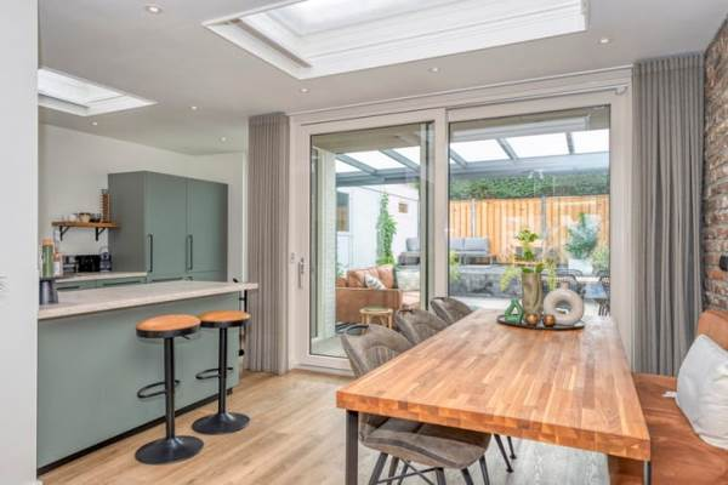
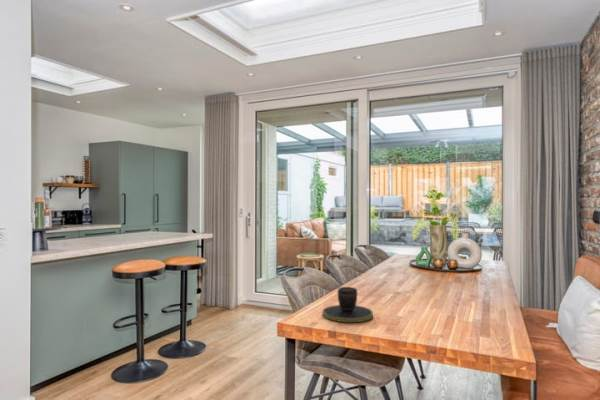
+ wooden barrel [322,286,374,323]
